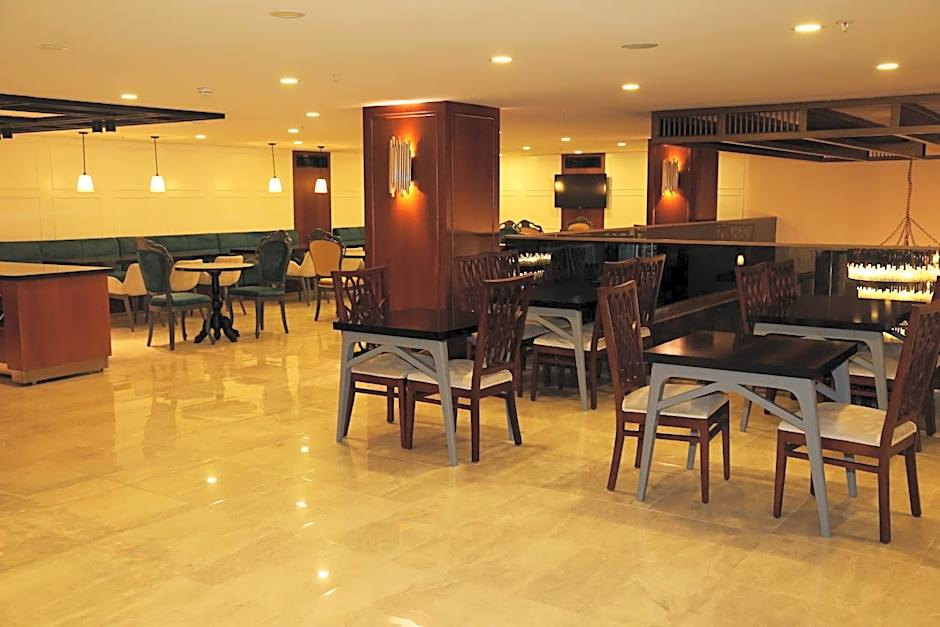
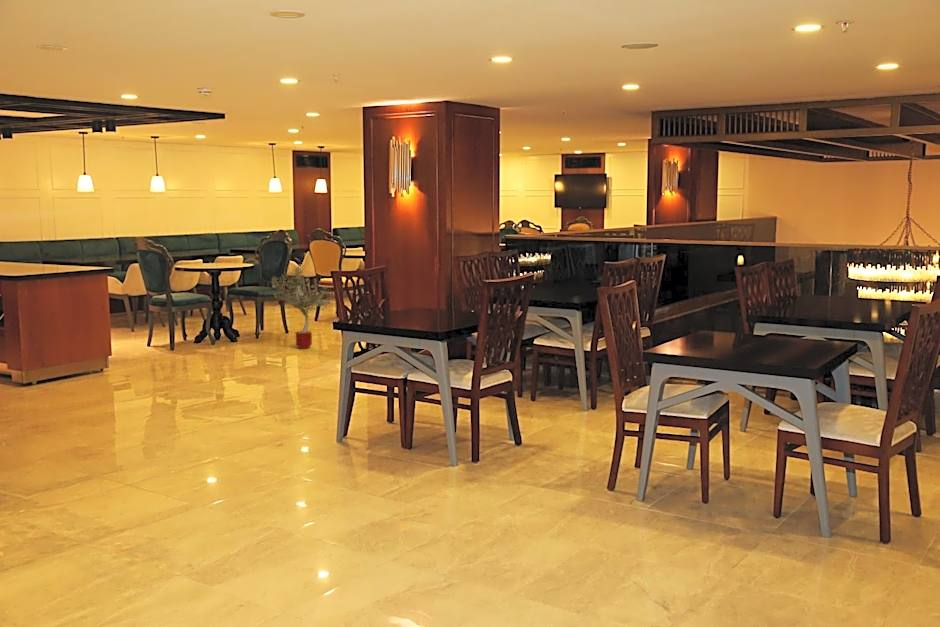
+ potted tree [270,263,333,350]
